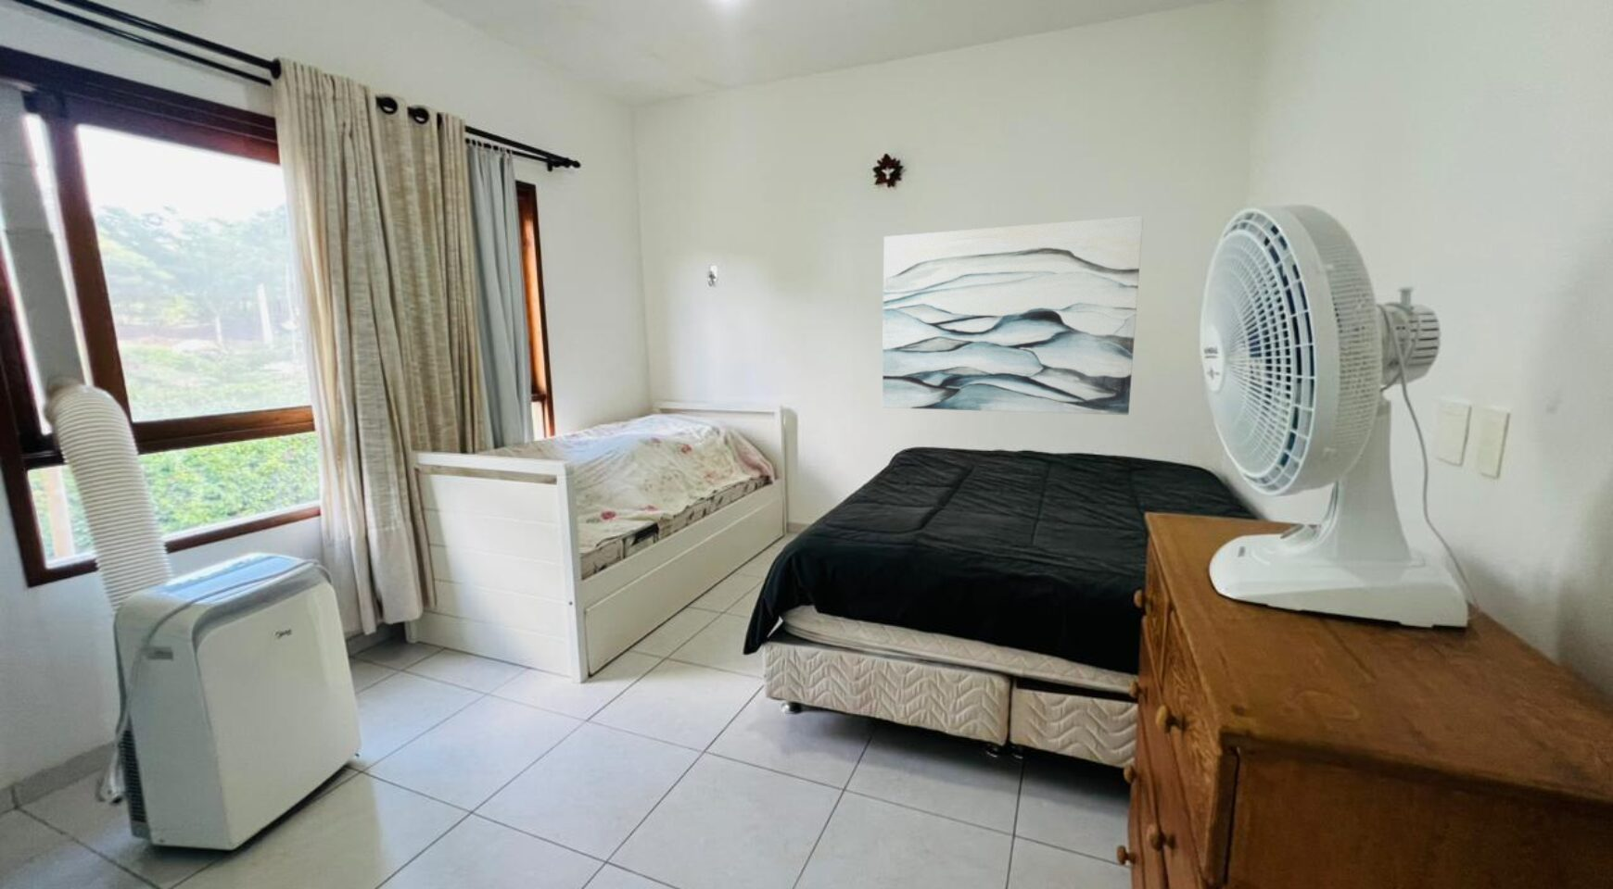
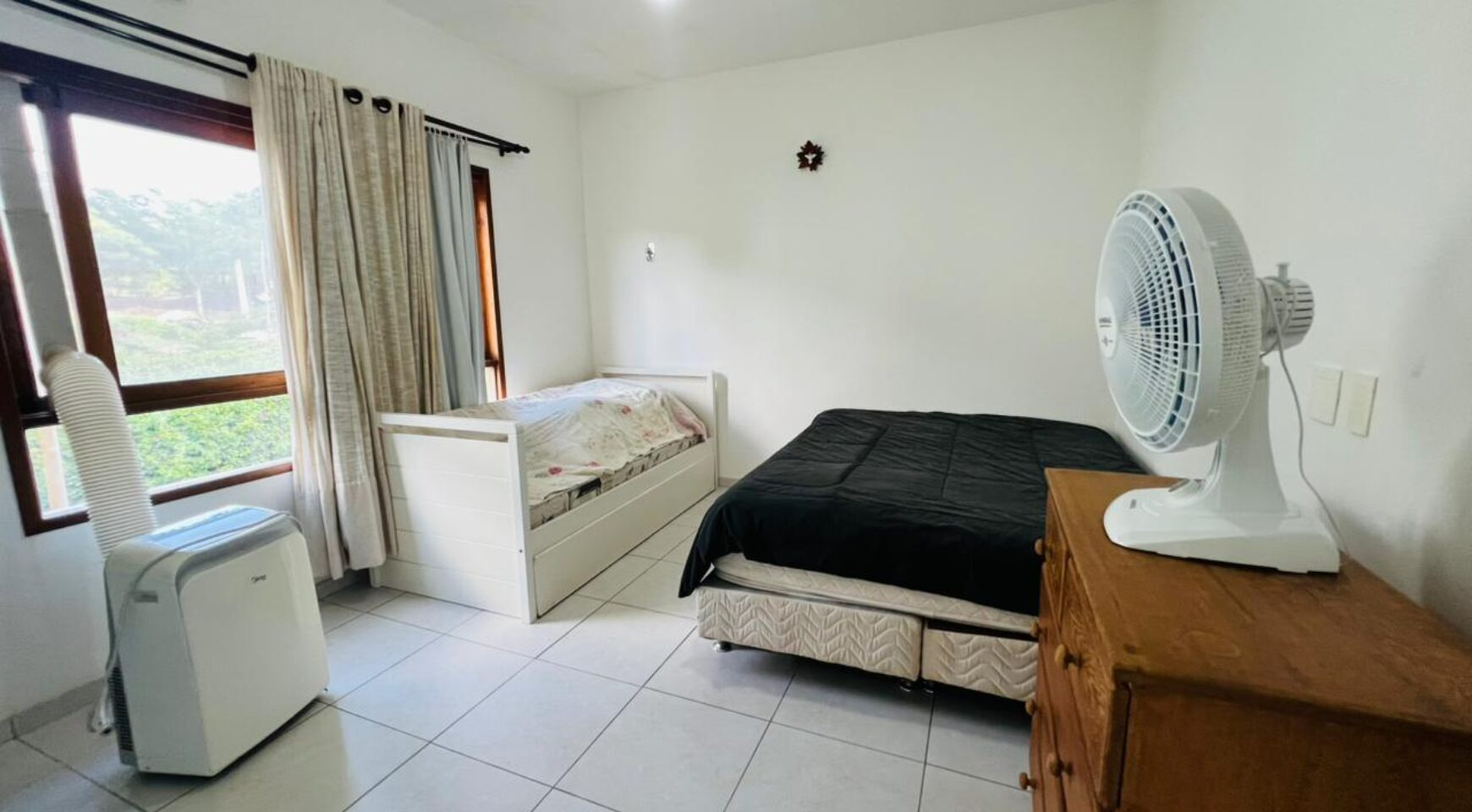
- wall art [882,215,1144,416]
